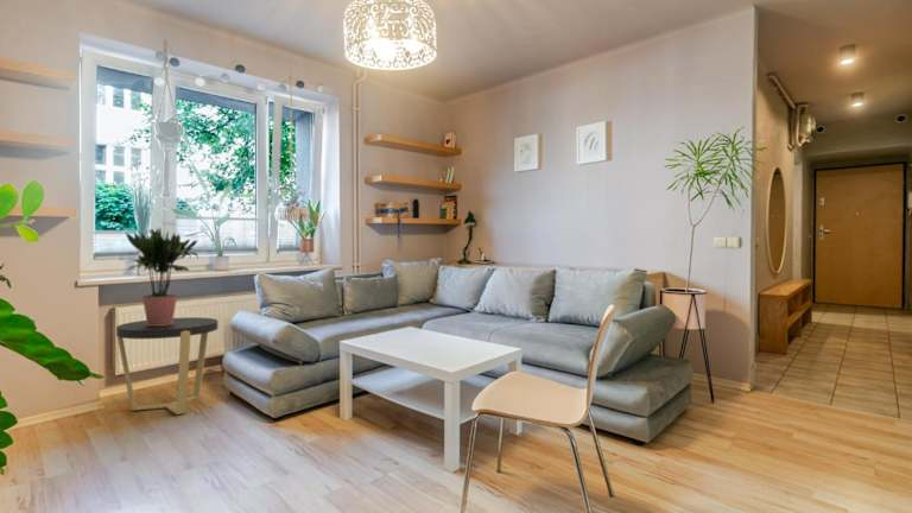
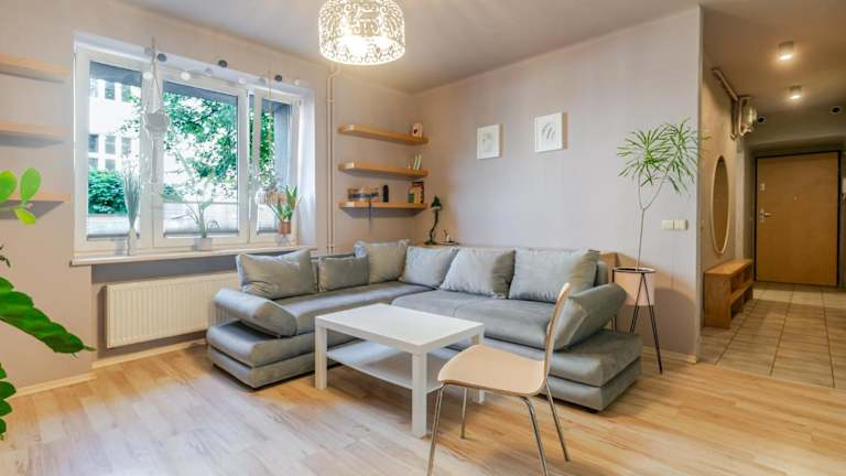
- potted plant [124,226,200,325]
- side table [115,316,218,416]
